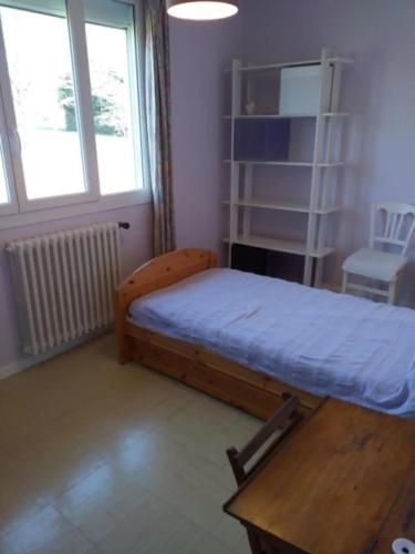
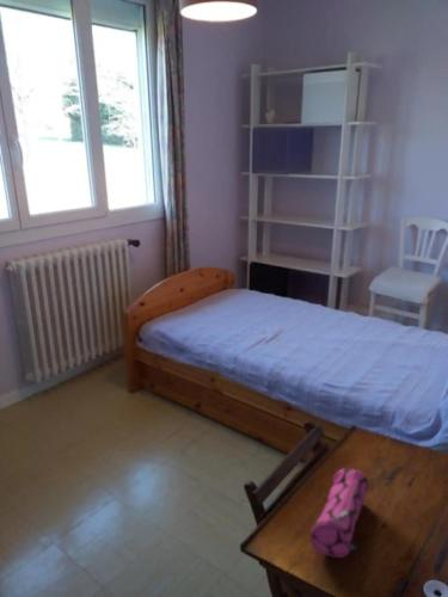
+ pencil case [308,467,369,559]
